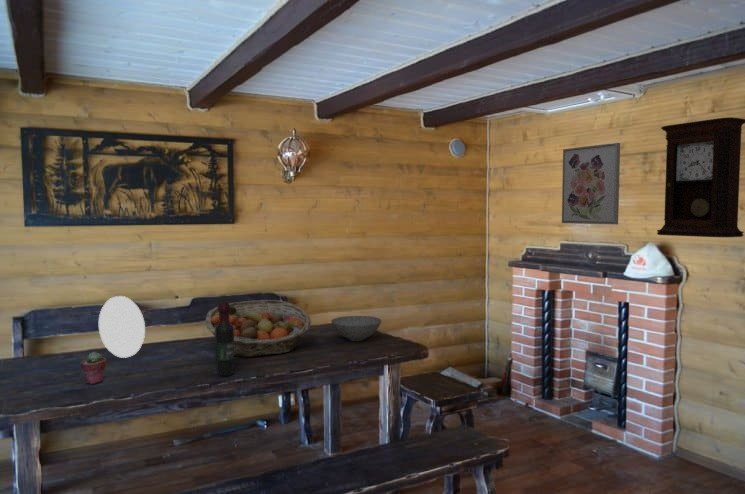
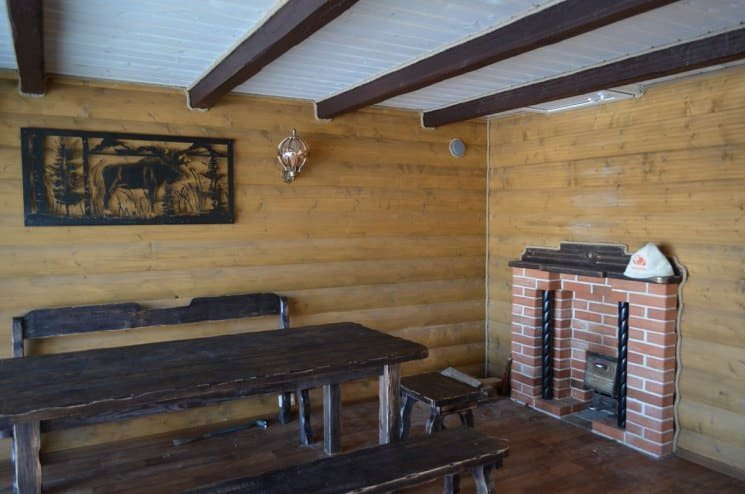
- potted succulent [79,351,107,385]
- plate [98,295,146,359]
- wall art [561,142,621,225]
- fruit basket [204,299,312,358]
- wine bottle [214,300,235,377]
- bowl [330,315,382,342]
- pendulum clock [656,116,745,238]
